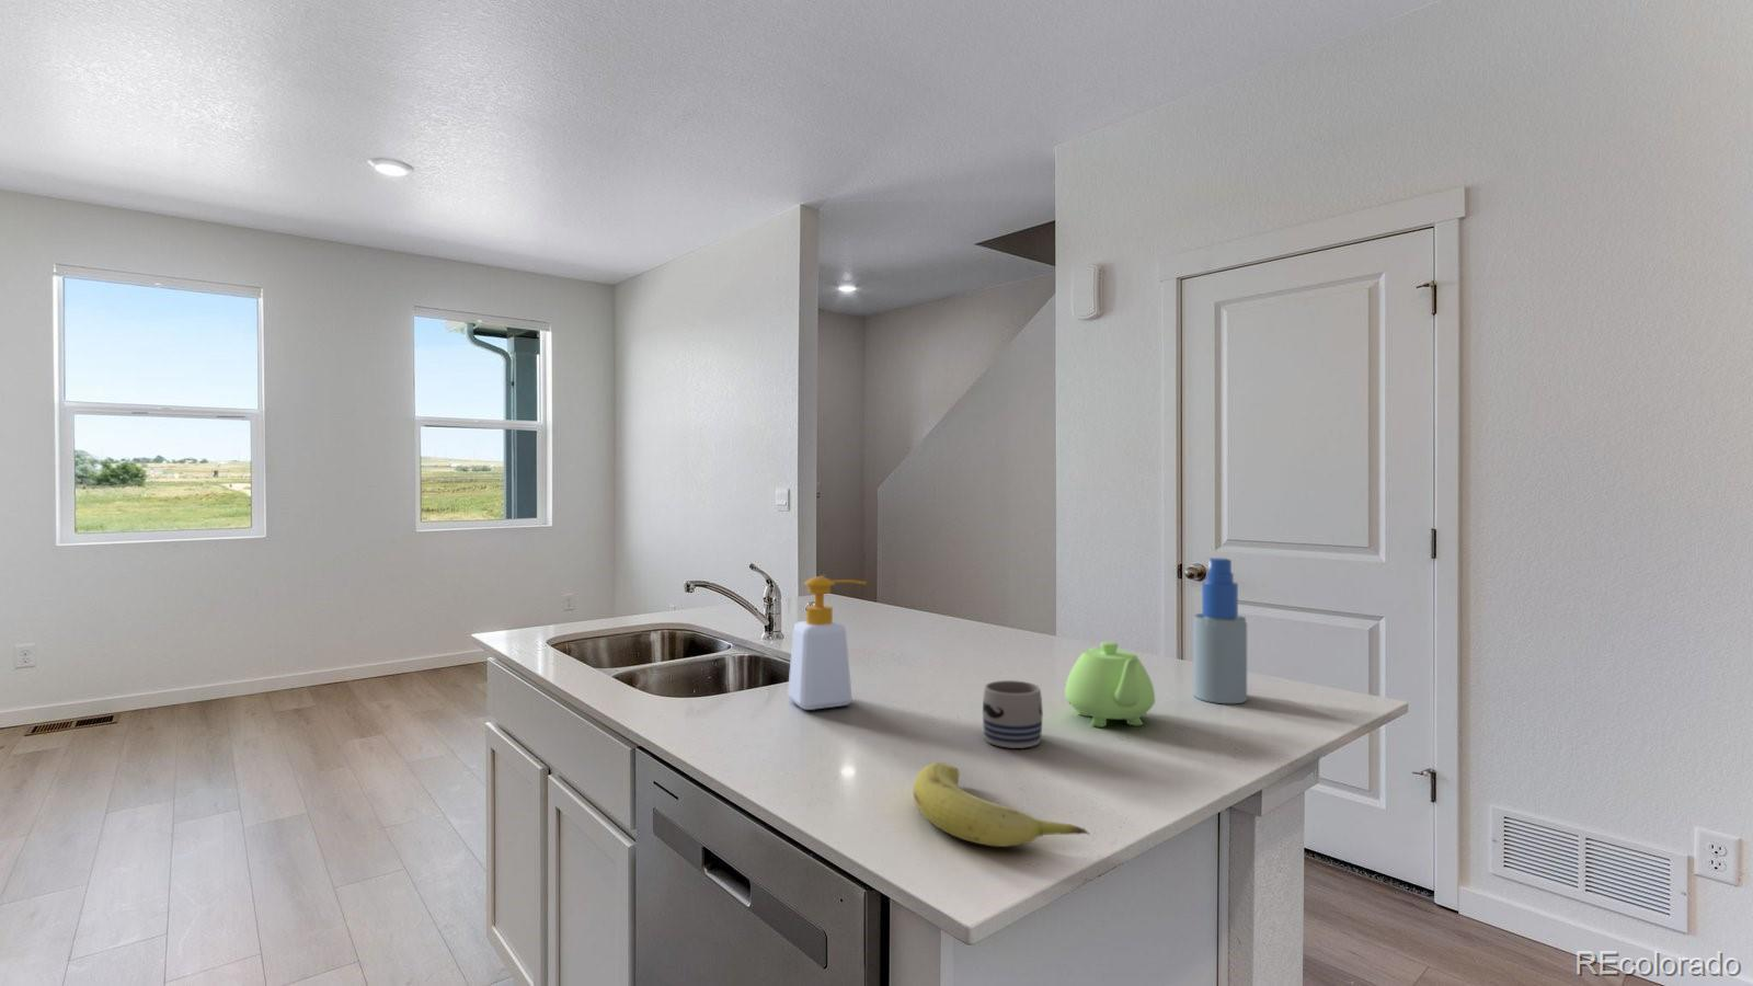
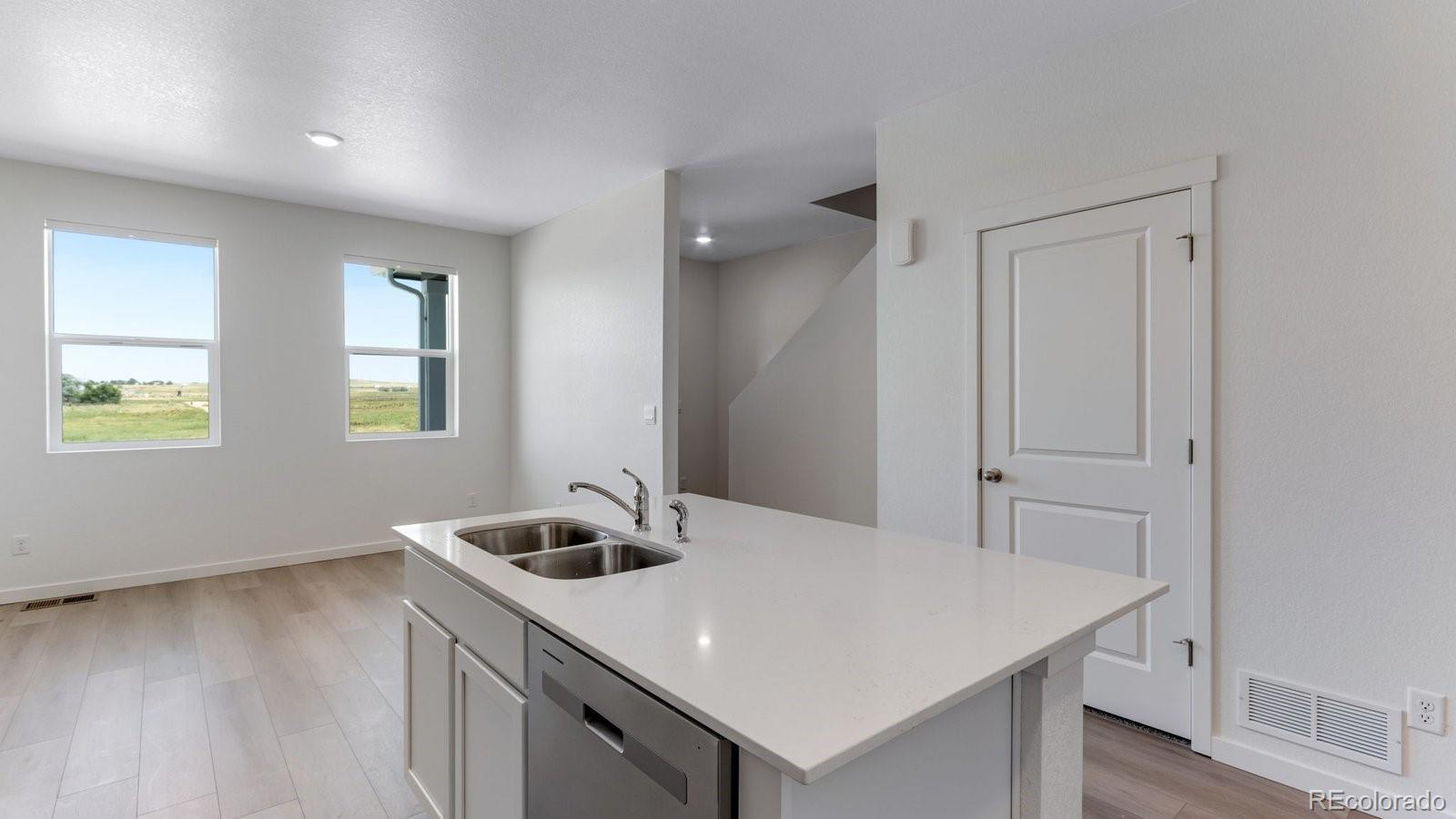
- mug [981,679,1044,749]
- soap bottle [786,575,868,712]
- fruit [913,761,1091,848]
- teakettle [1064,640,1156,728]
- spray bottle [1192,556,1247,704]
